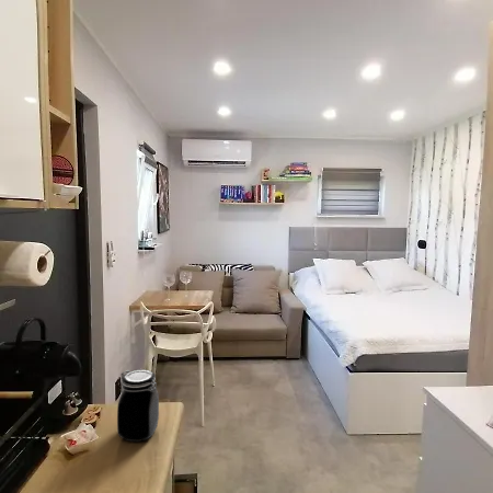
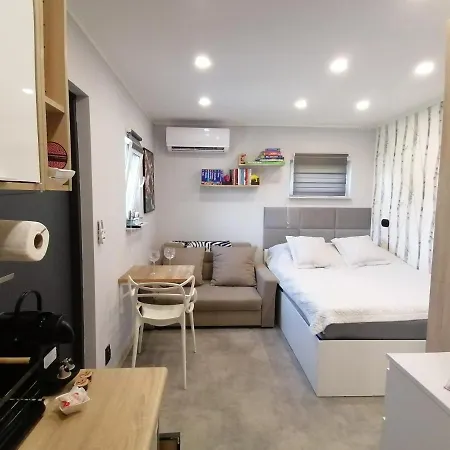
- jar [116,369,160,443]
